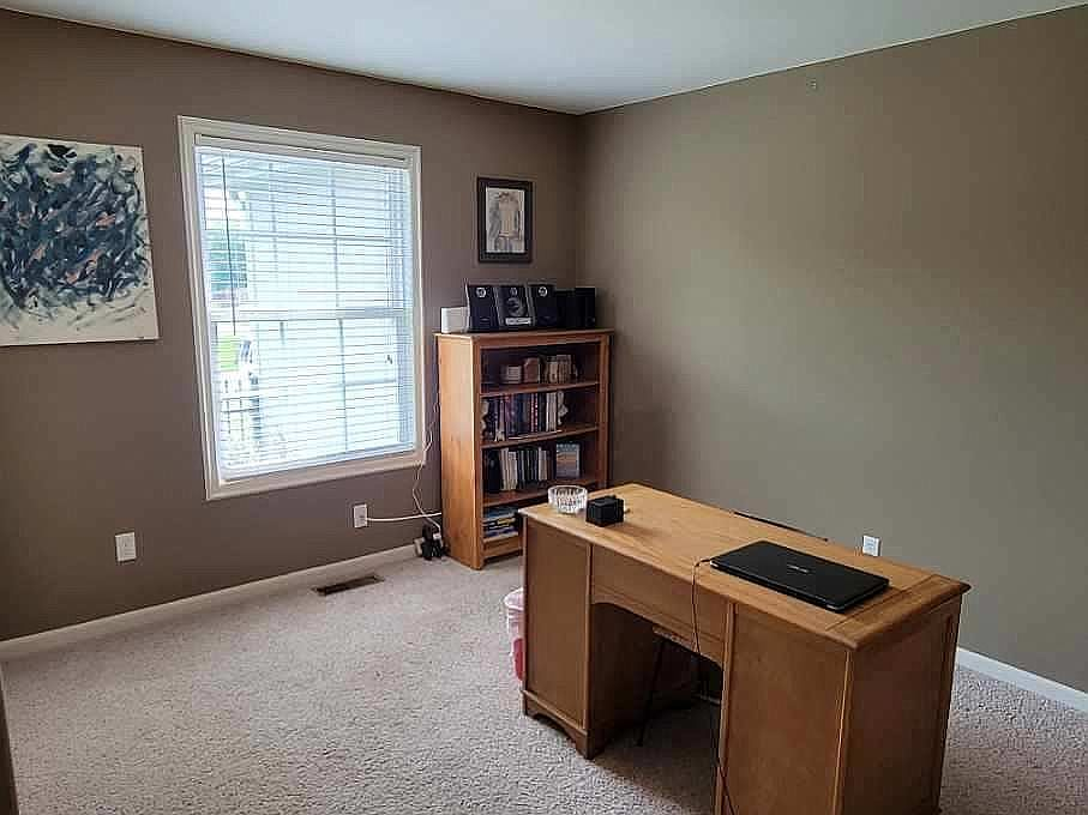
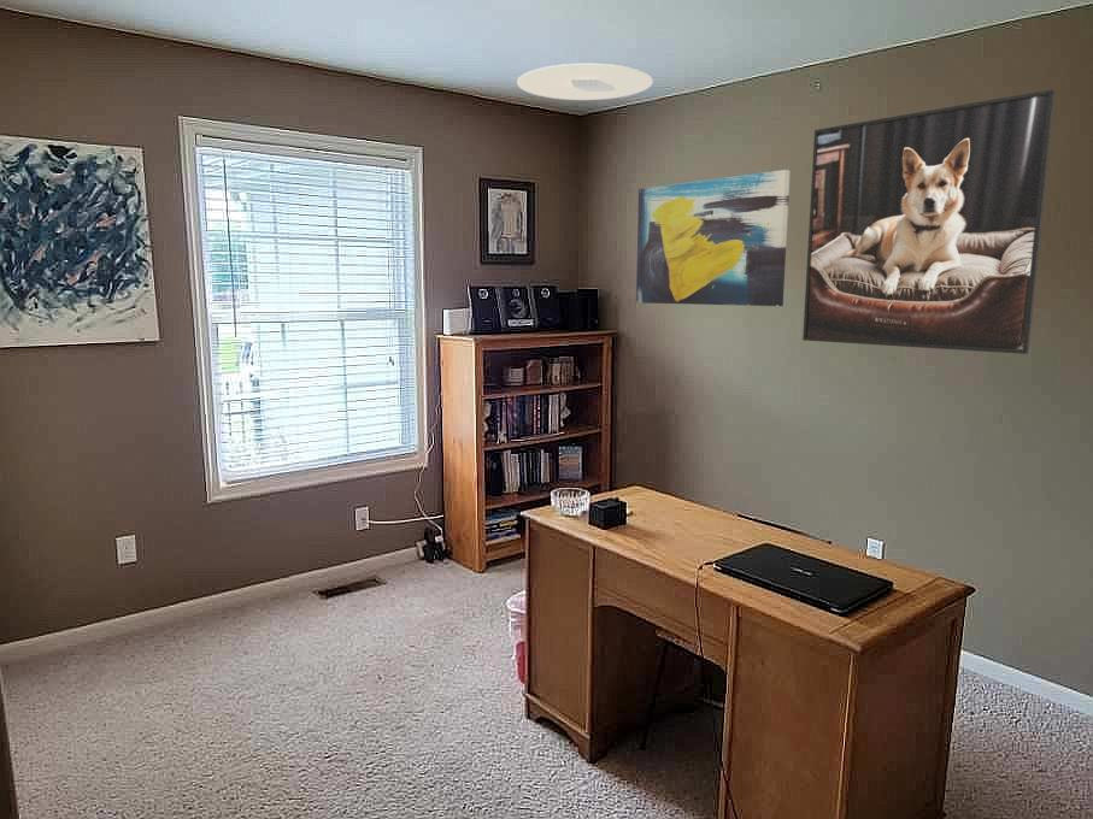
+ ceiling light [516,63,654,101]
+ wall art [635,169,792,307]
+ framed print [801,88,1057,355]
